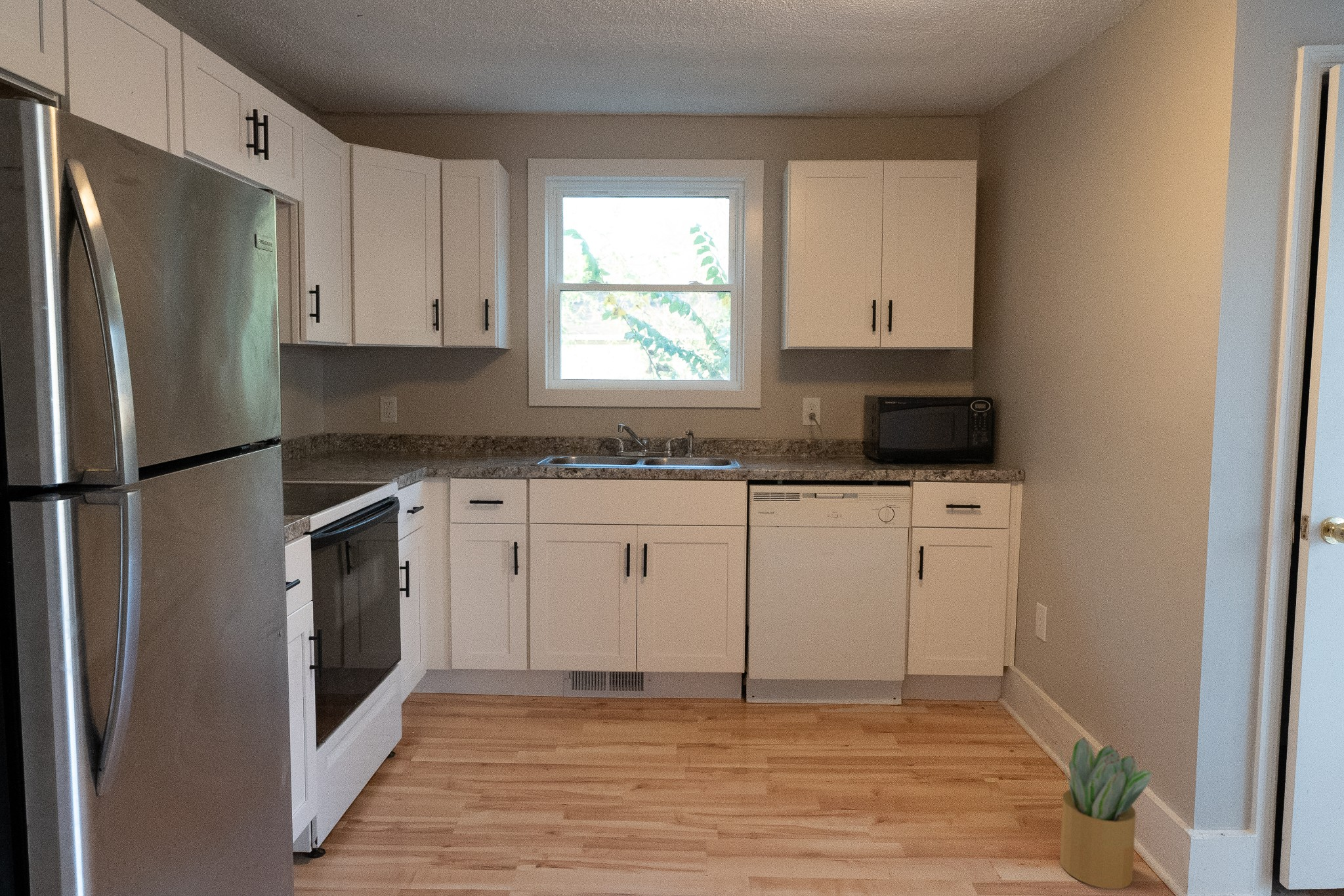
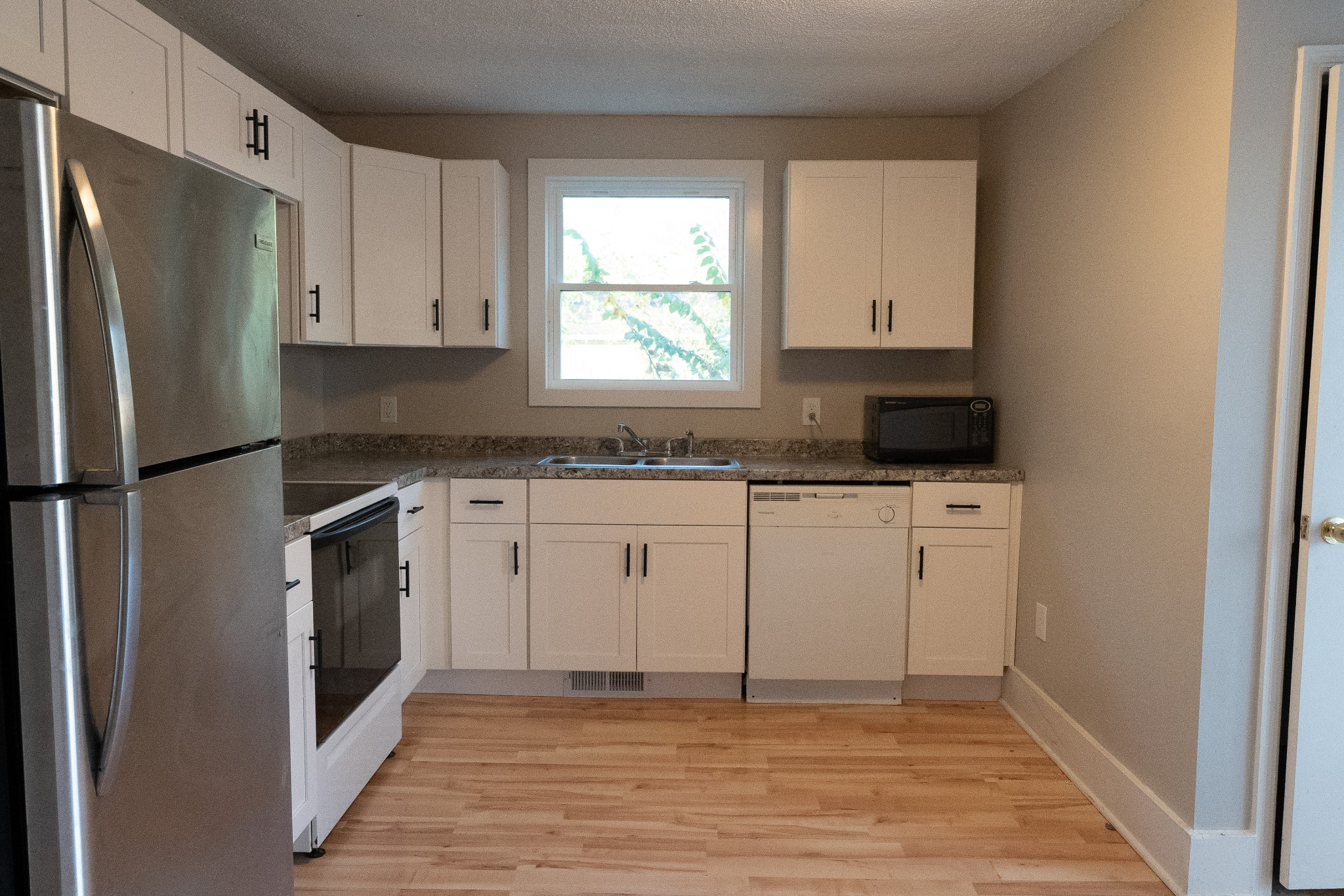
- potted plant [1057,737,1152,889]
